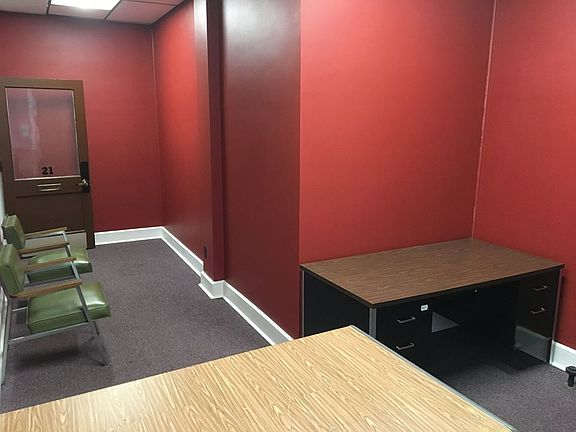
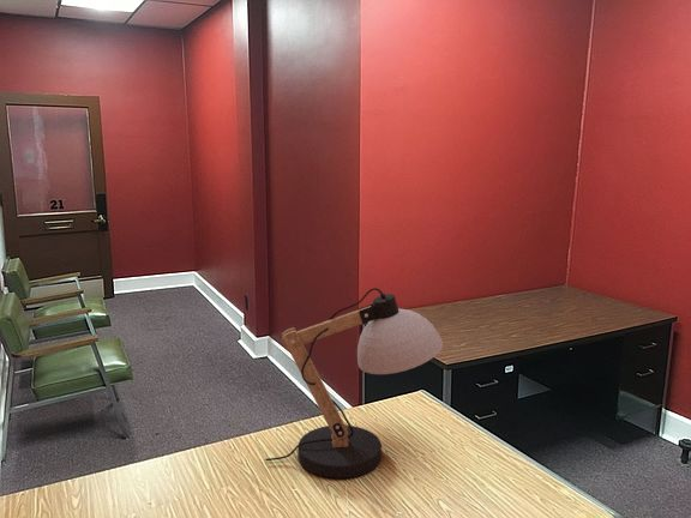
+ desk lamp [264,287,444,478]
